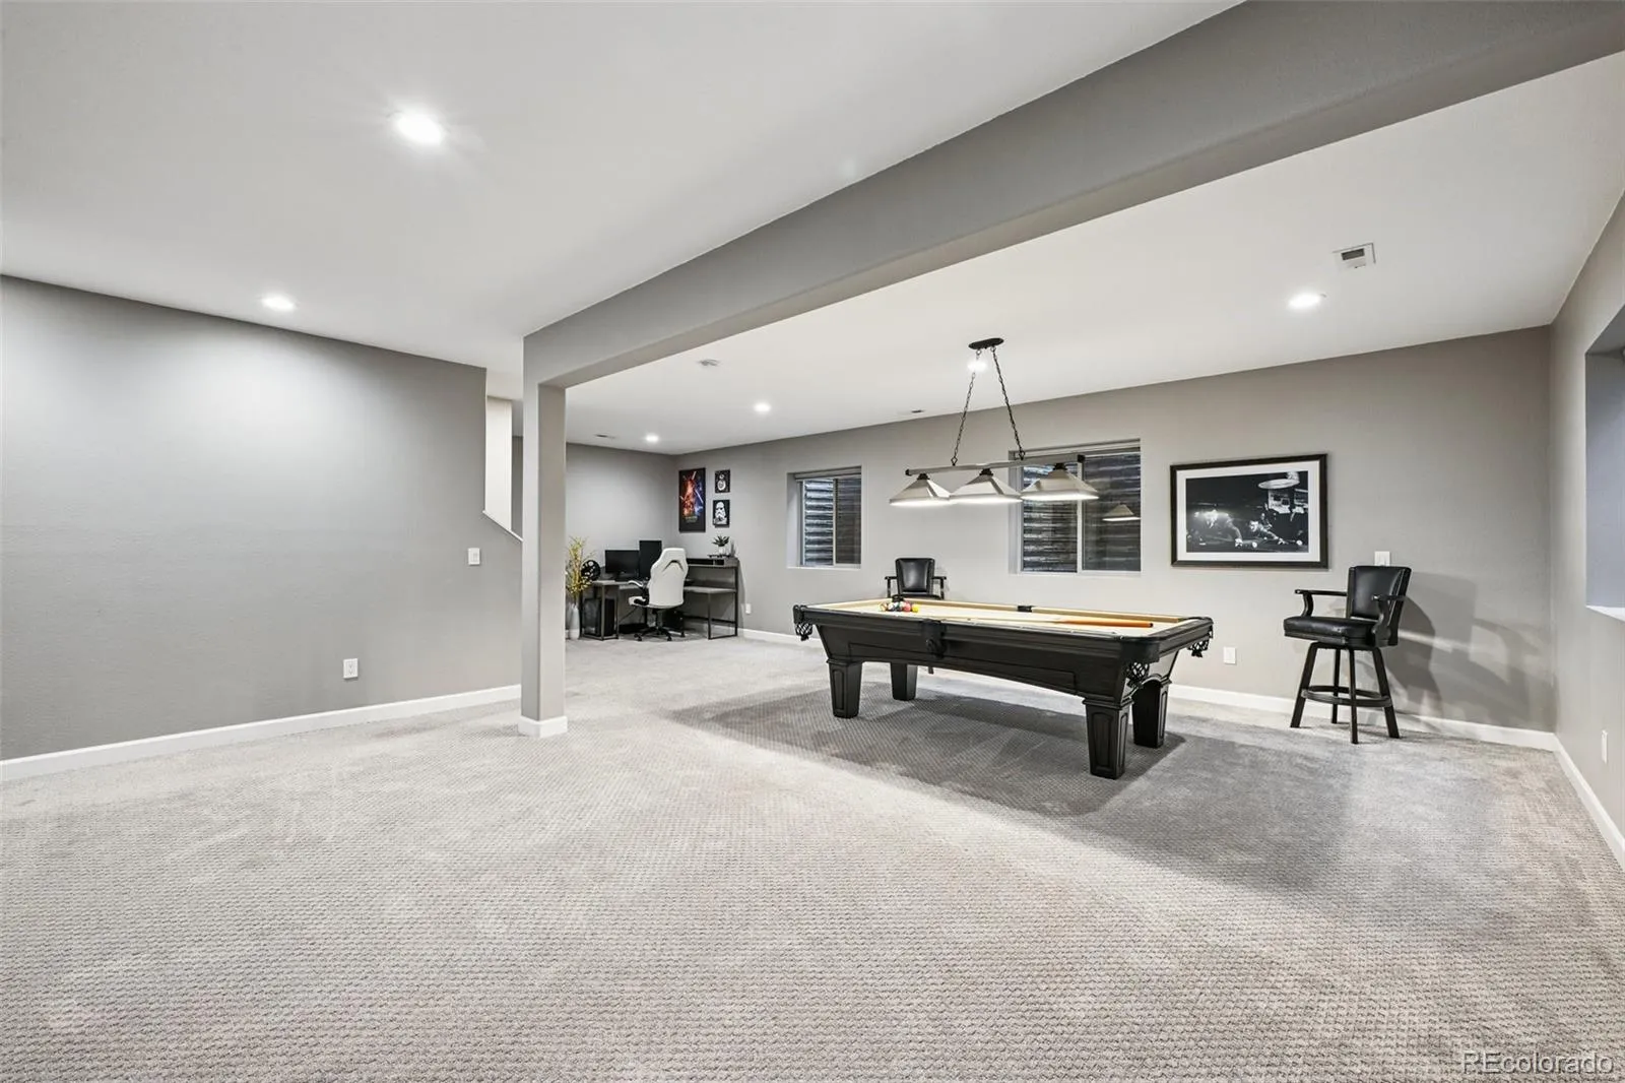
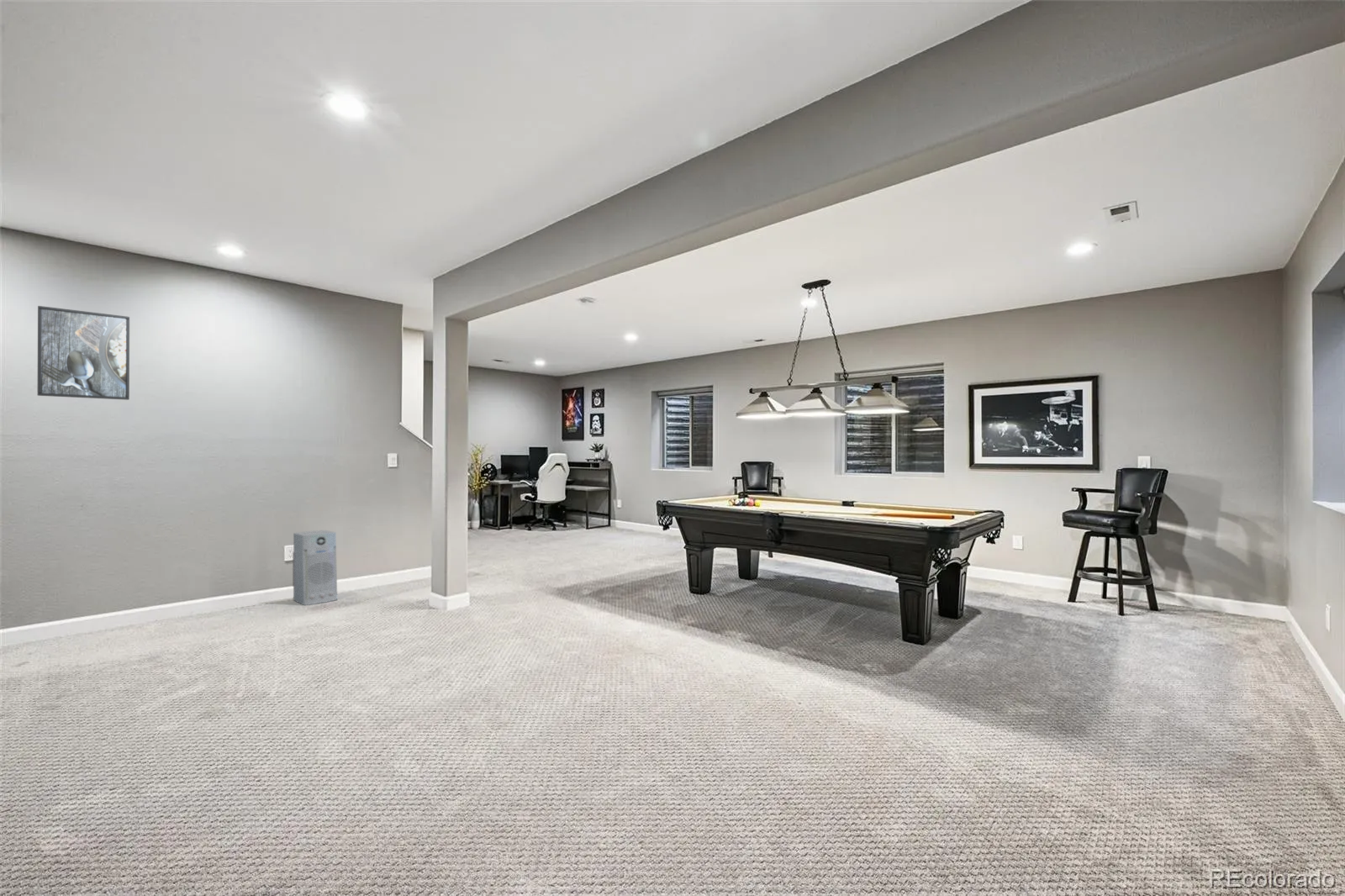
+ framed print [37,305,130,401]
+ air purifier [292,530,338,606]
